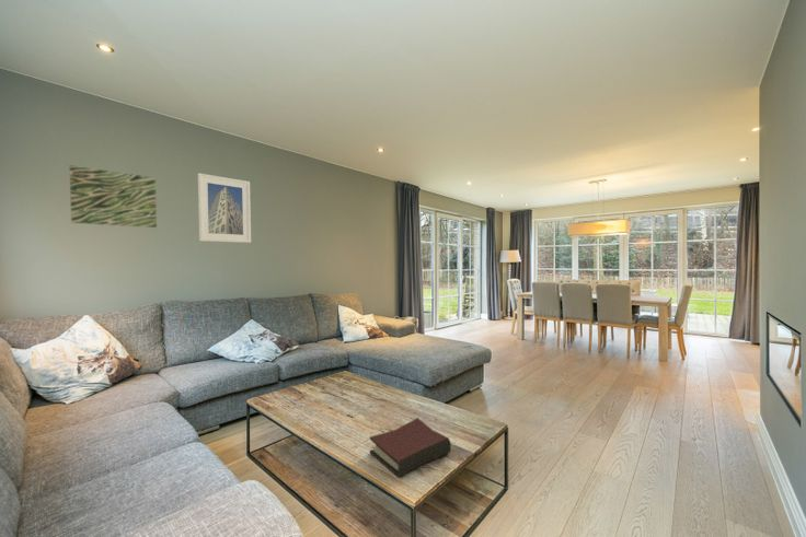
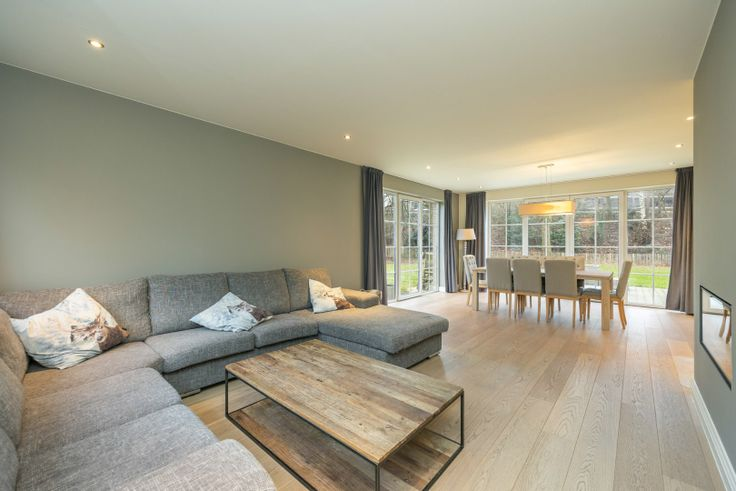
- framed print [197,172,252,244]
- wall art [68,164,158,229]
- hardback book [369,417,452,478]
